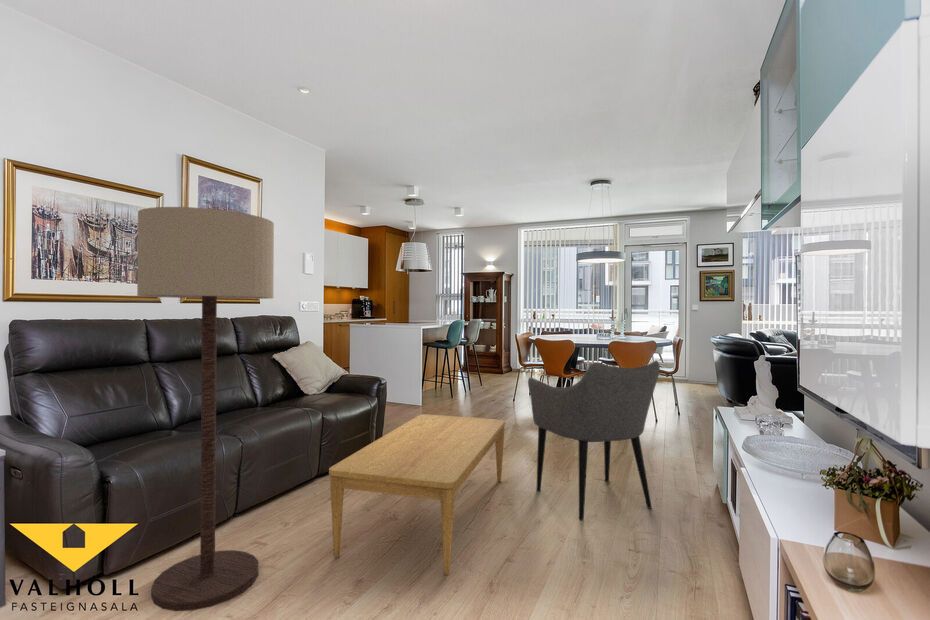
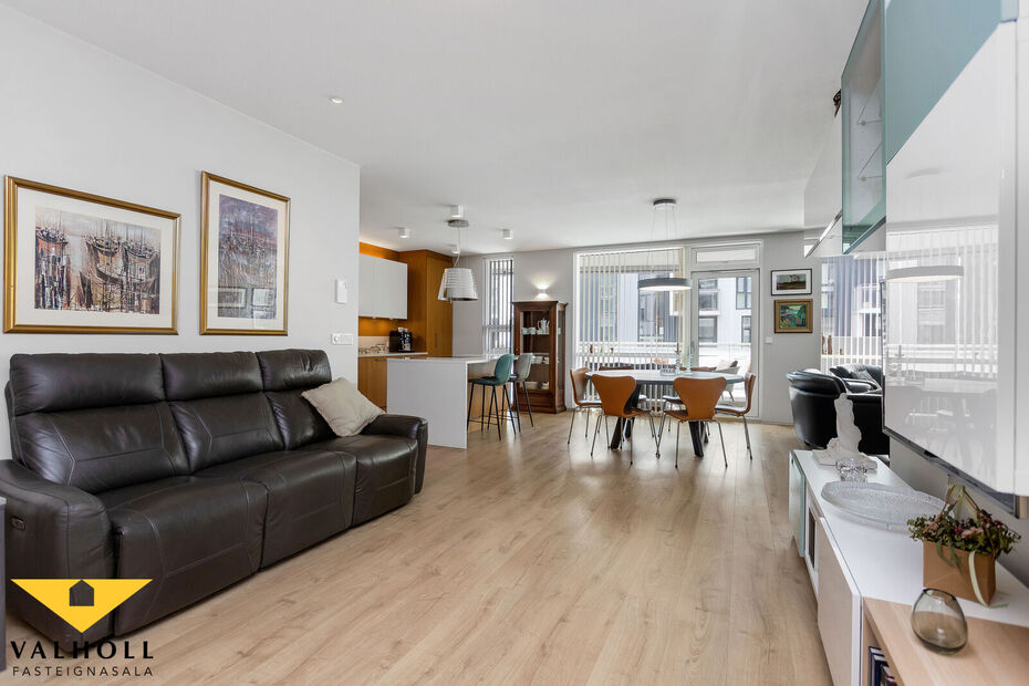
- armchair [527,360,661,521]
- floor lamp [136,206,275,612]
- coffee table [328,413,506,576]
